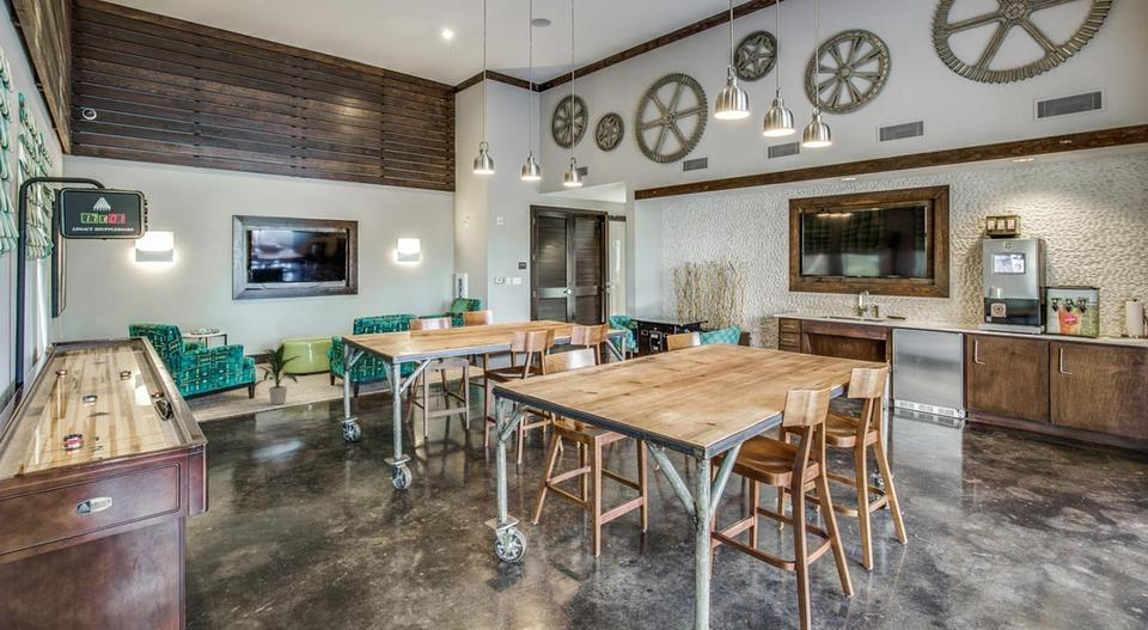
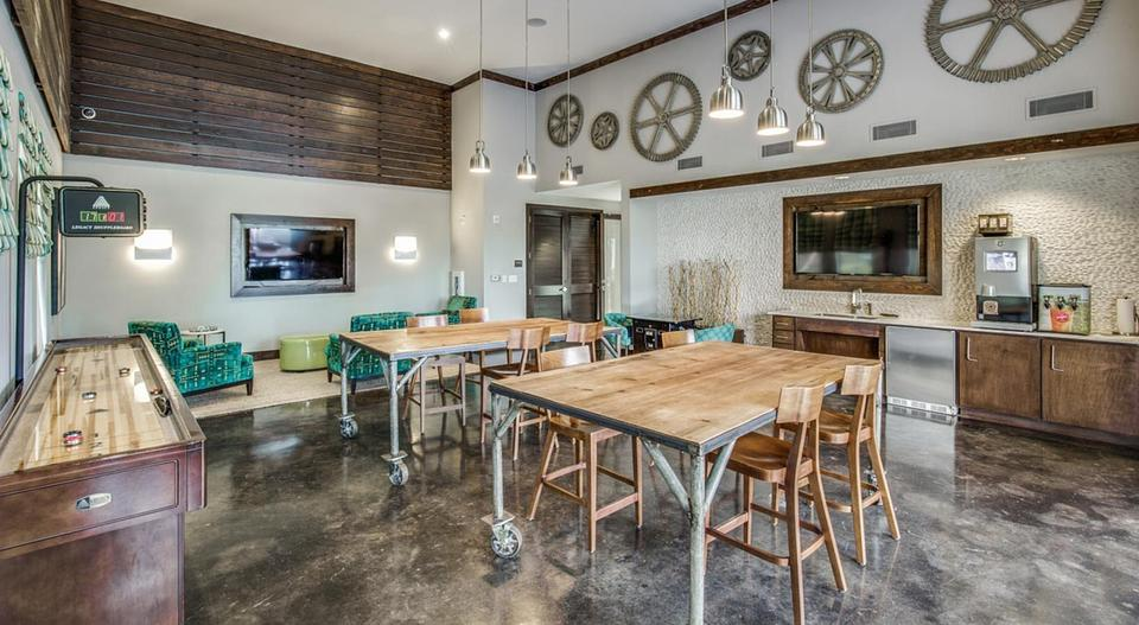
- indoor plant [249,343,300,405]
